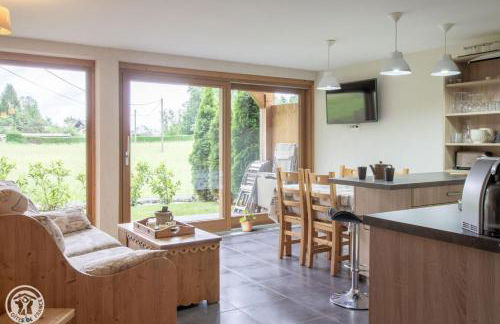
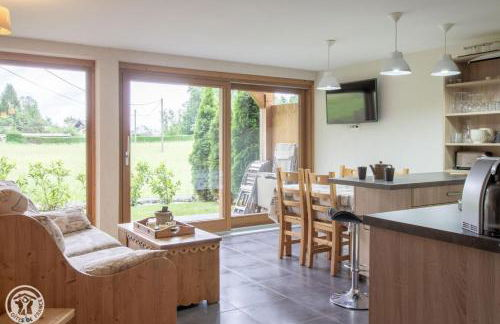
- potted plant [238,205,257,233]
